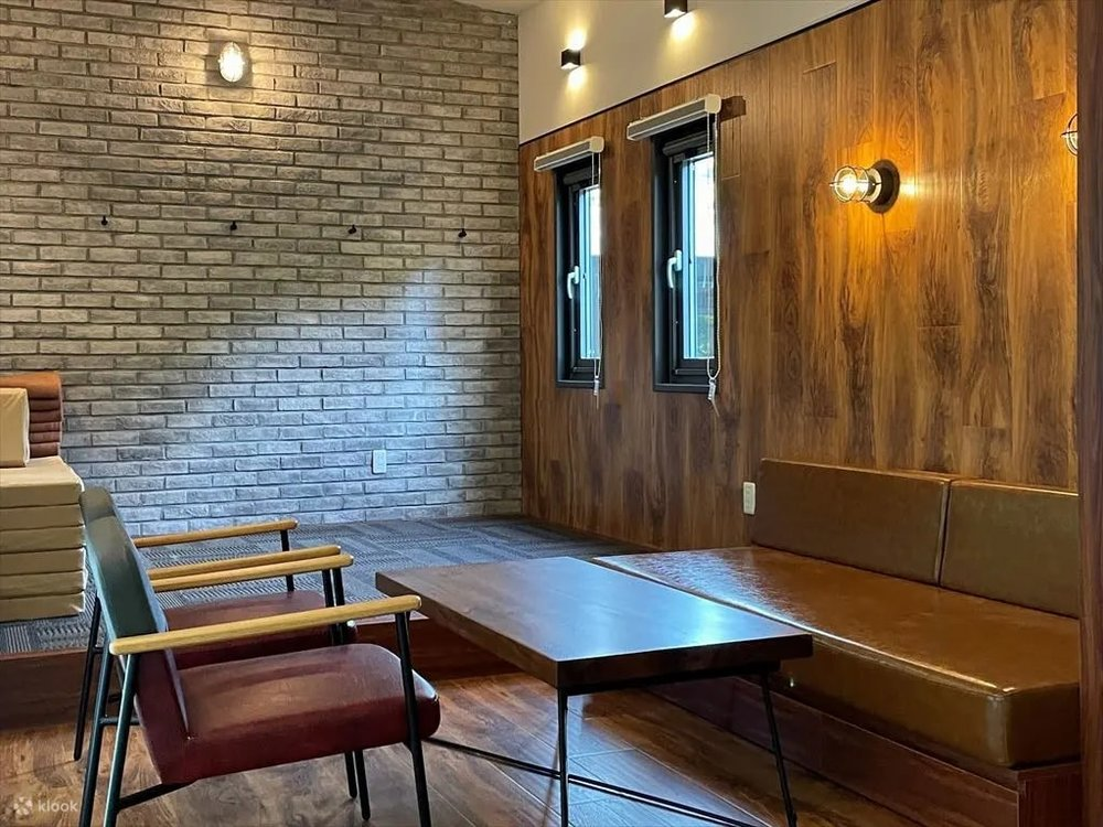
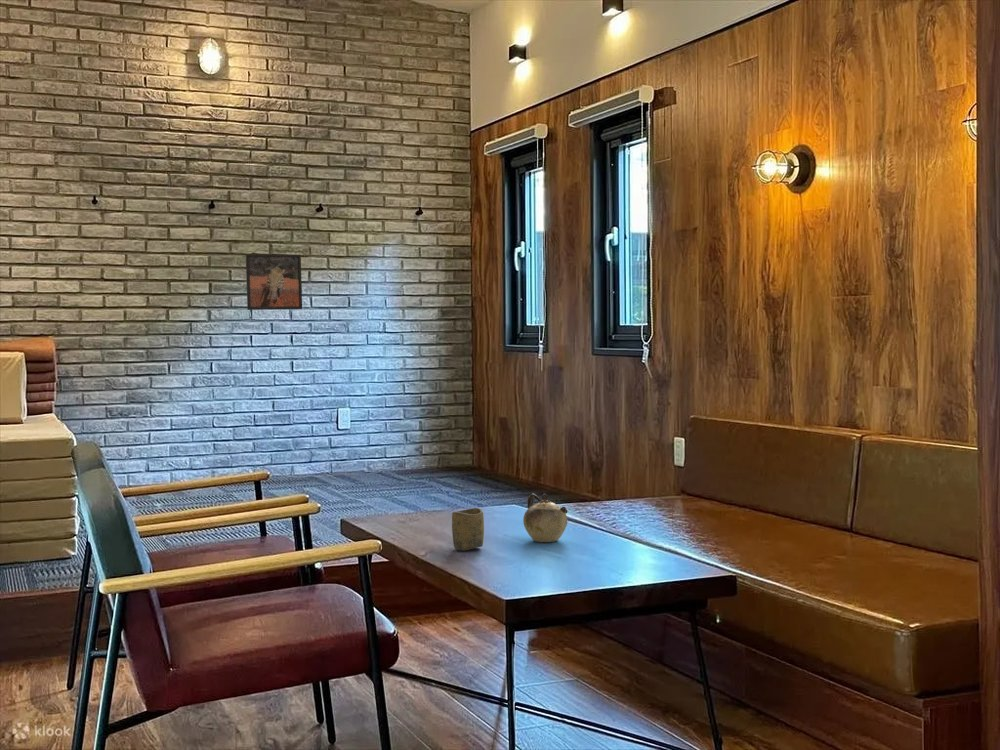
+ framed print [245,253,303,311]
+ cup [451,507,485,552]
+ teapot [522,493,568,543]
